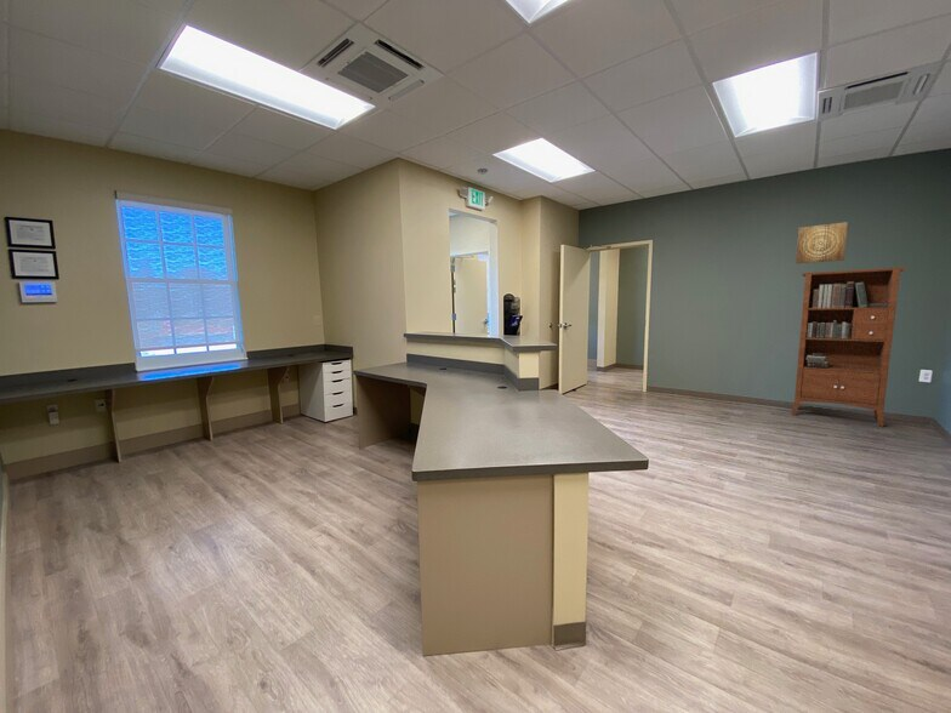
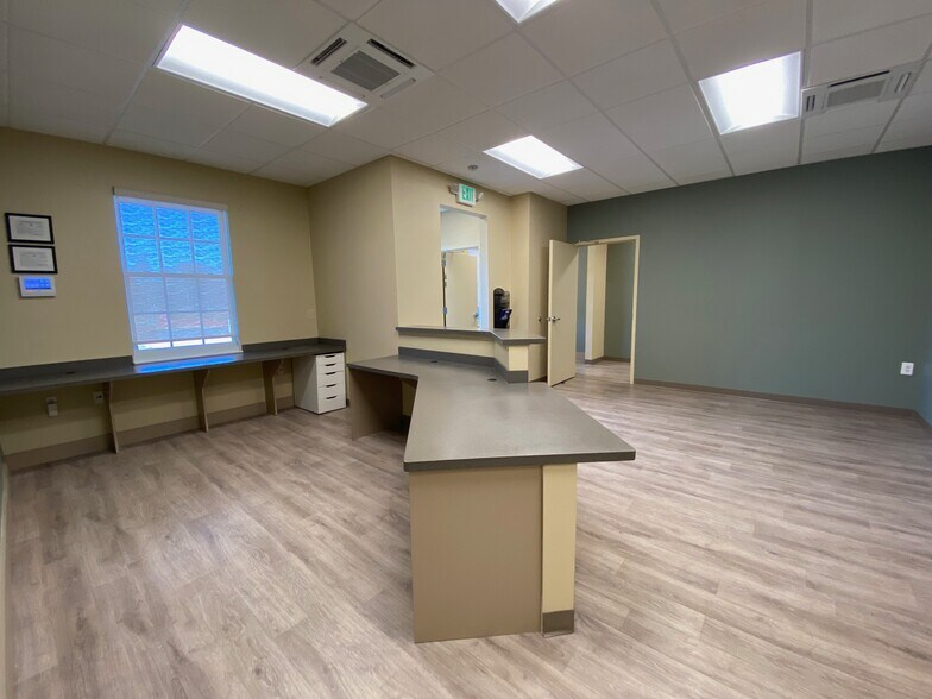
- bookcase [791,266,910,428]
- wall art [795,221,849,264]
